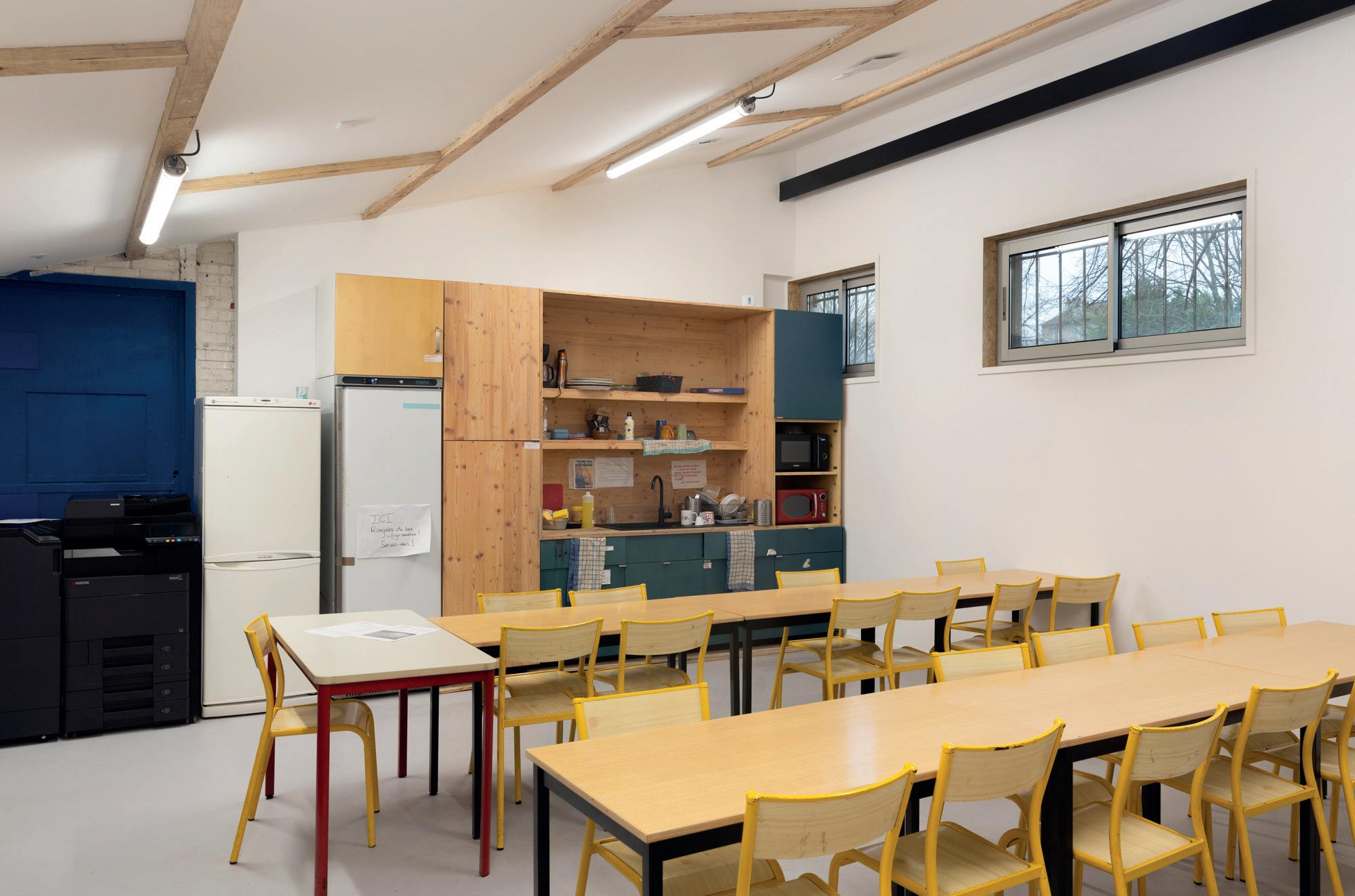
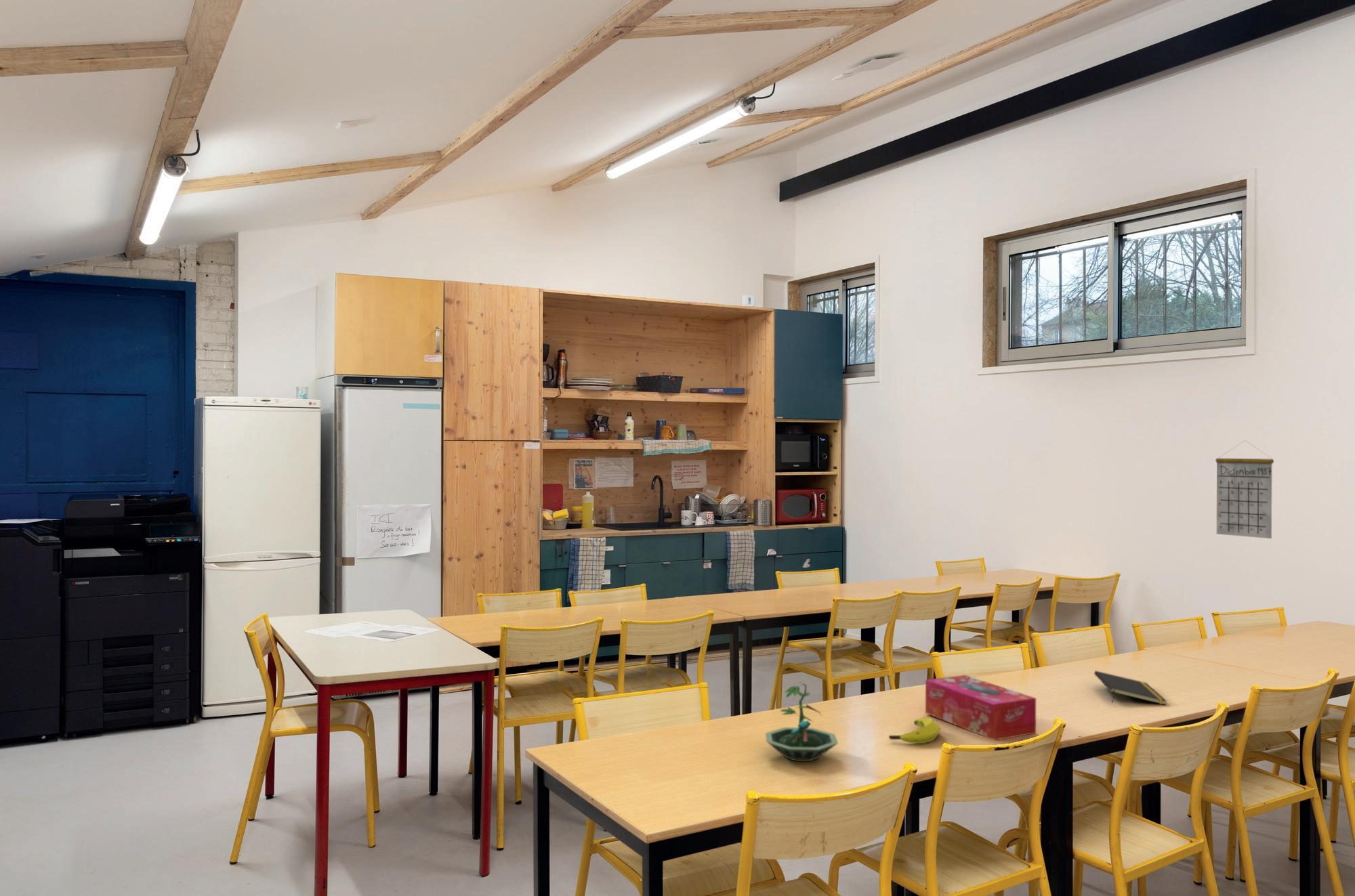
+ terrarium [765,681,839,762]
+ banana [888,717,942,744]
+ tissue box [925,675,1037,741]
+ calendar [1215,440,1274,539]
+ notepad [1093,670,1167,706]
